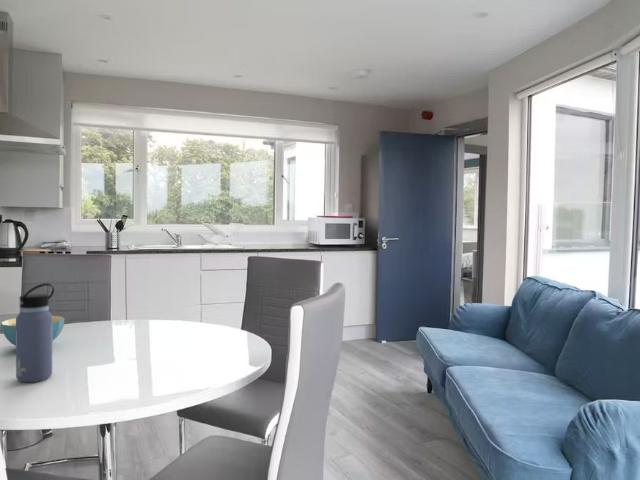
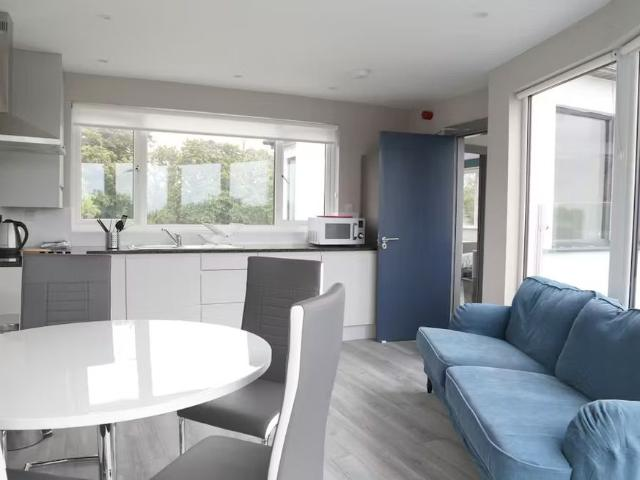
- water bottle [15,282,55,383]
- cereal bowl [0,315,66,346]
